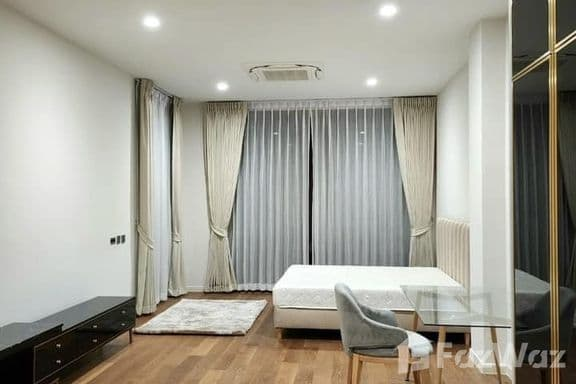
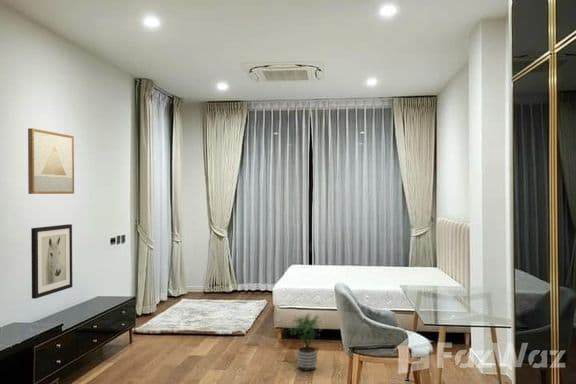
+ wall art [27,127,75,195]
+ wall art [30,223,73,300]
+ potted plant [288,312,323,372]
